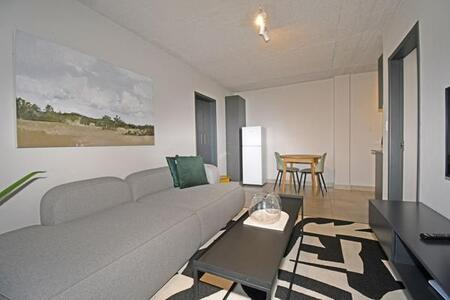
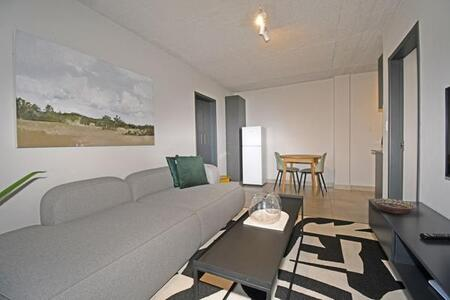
+ decorative bowl [371,197,418,215]
